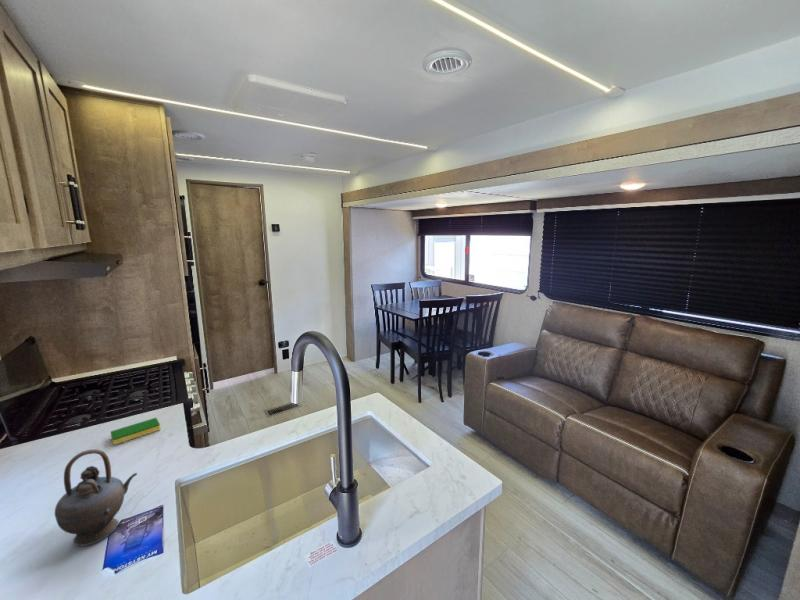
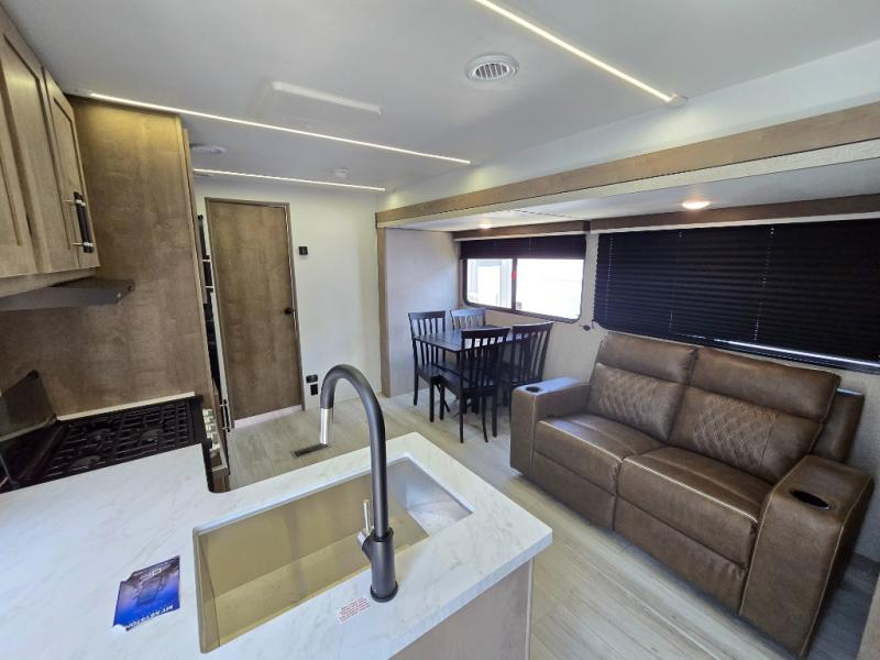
- dish sponge [110,417,161,446]
- teapot [54,448,138,547]
